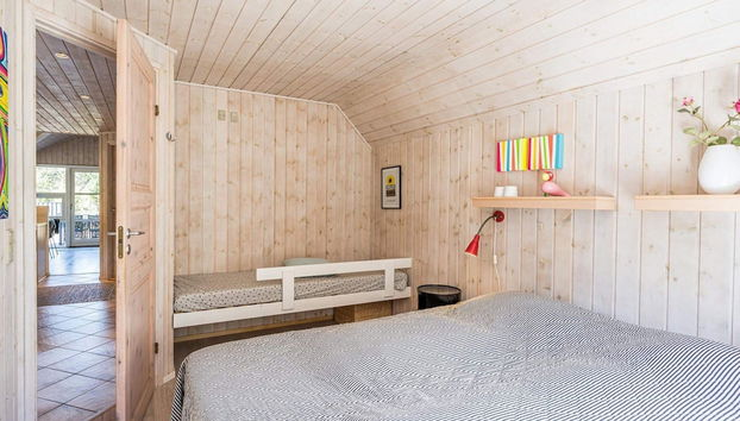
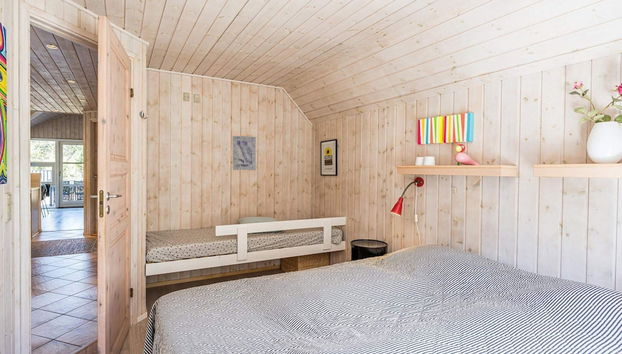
+ wall art [232,135,257,171]
